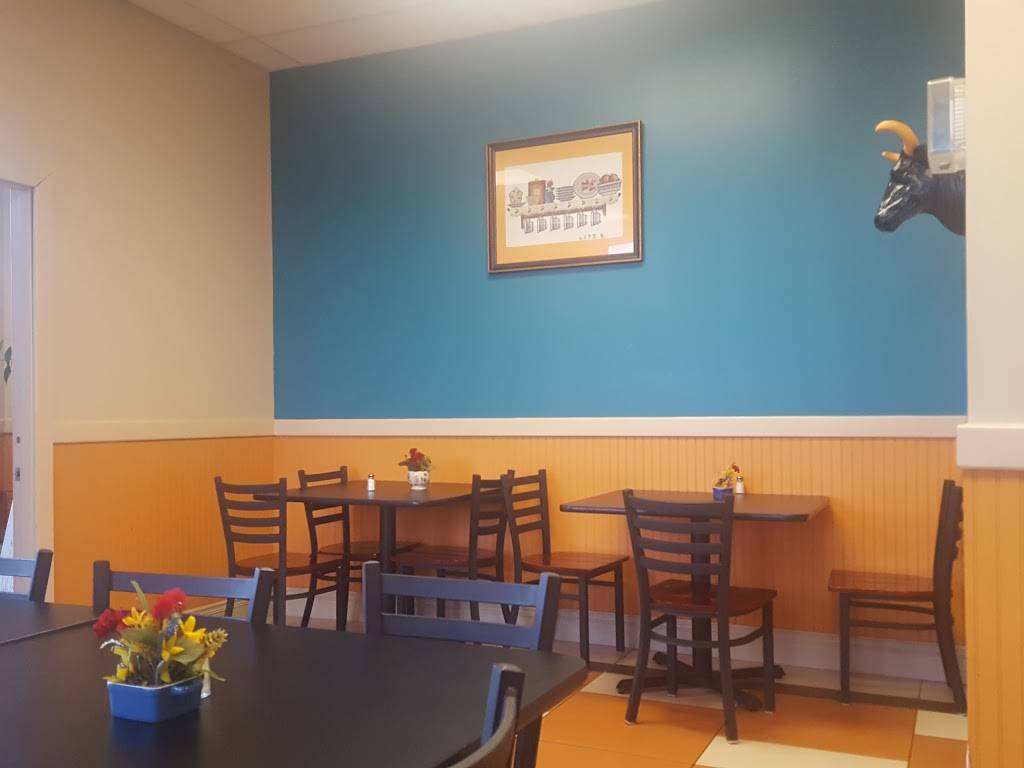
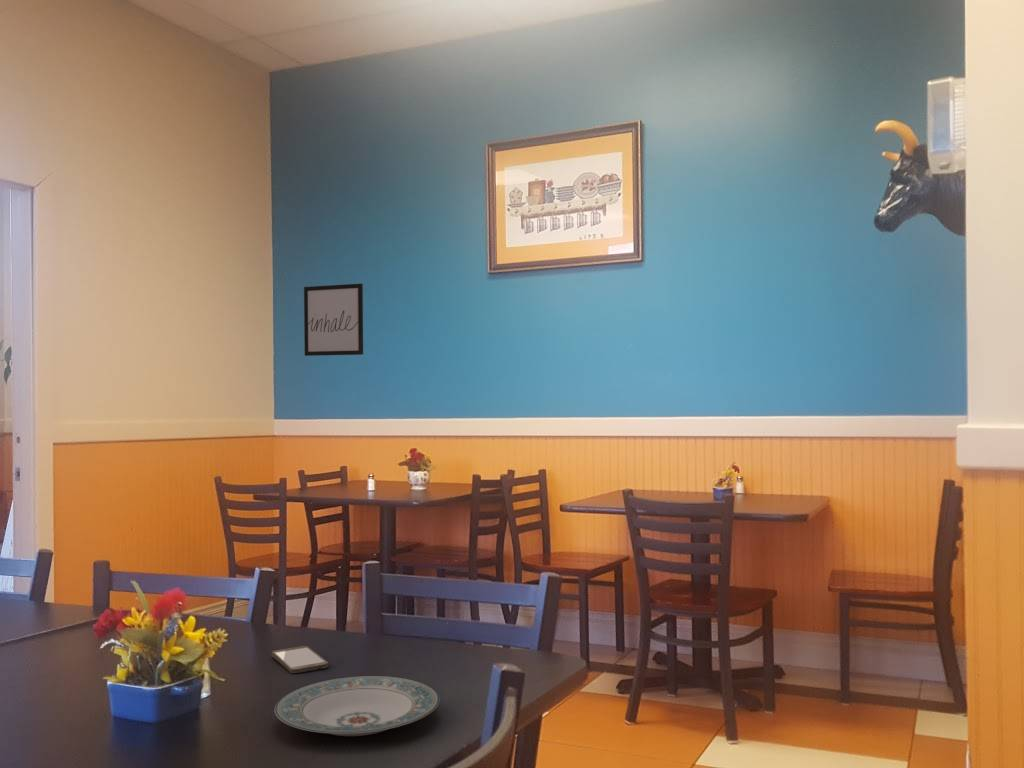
+ plate [274,675,440,737]
+ smartphone [271,645,329,674]
+ wall art [303,283,364,357]
